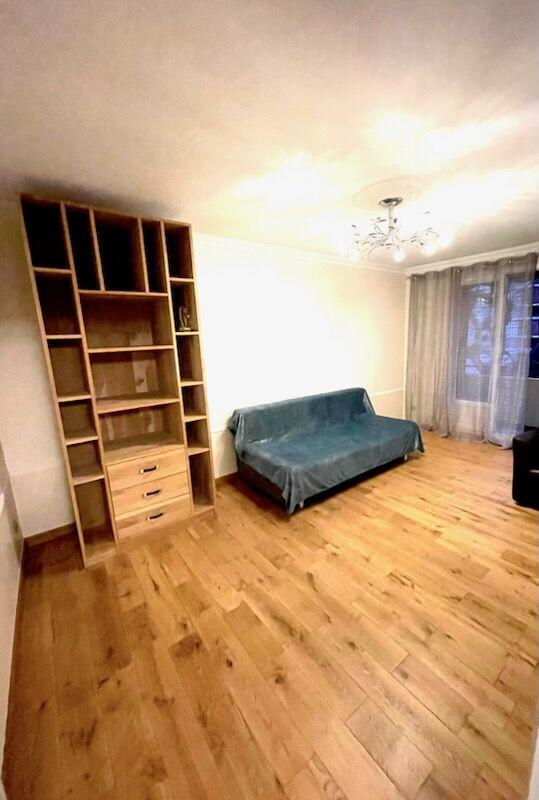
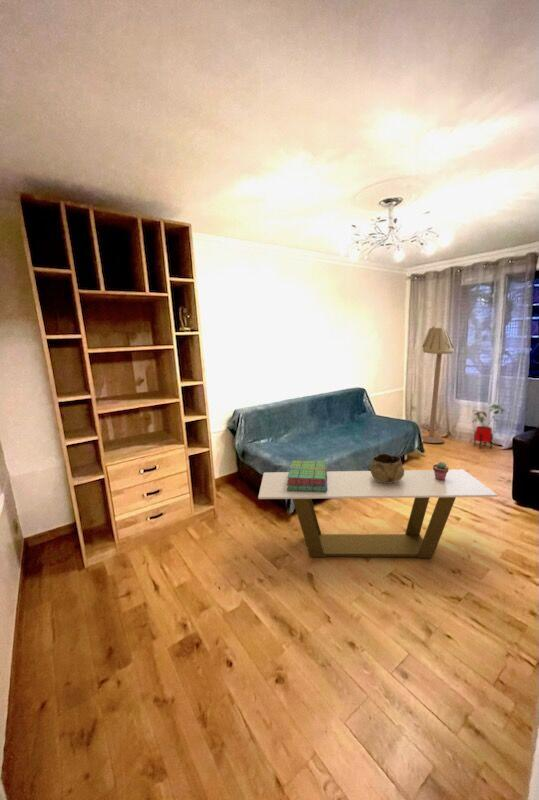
+ stack of books [287,459,328,492]
+ coffee table [257,468,499,559]
+ decorative bowl [369,453,405,483]
+ floor lamp [421,325,455,444]
+ house plant [472,403,508,450]
+ potted succulent [432,461,450,481]
